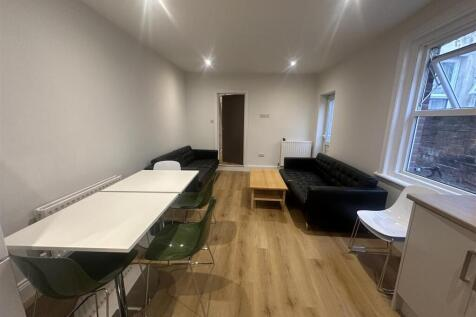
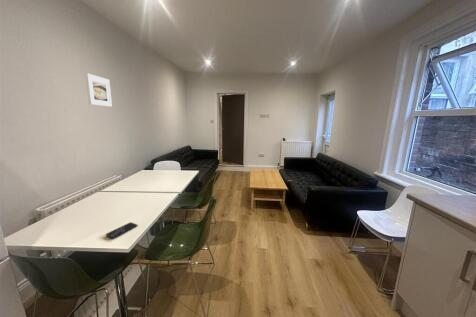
+ smartphone [105,221,139,239]
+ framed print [84,72,113,108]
